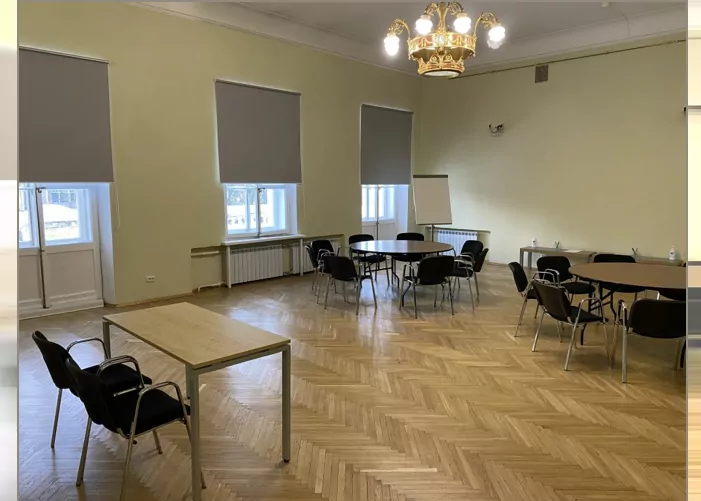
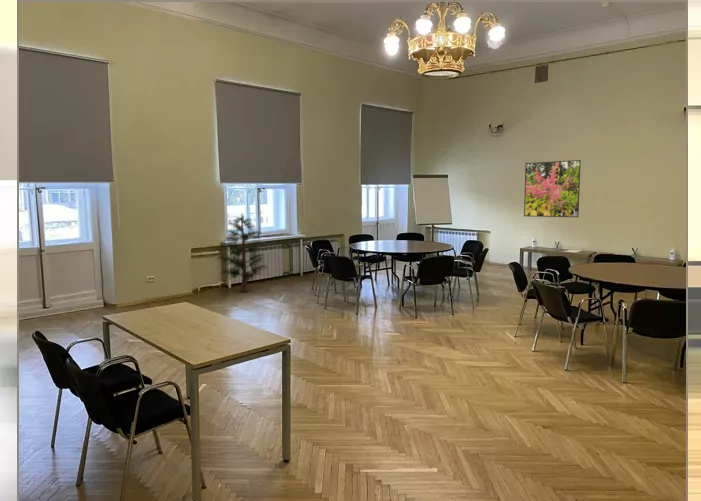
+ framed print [523,159,582,218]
+ pine tree [216,212,268,293]
